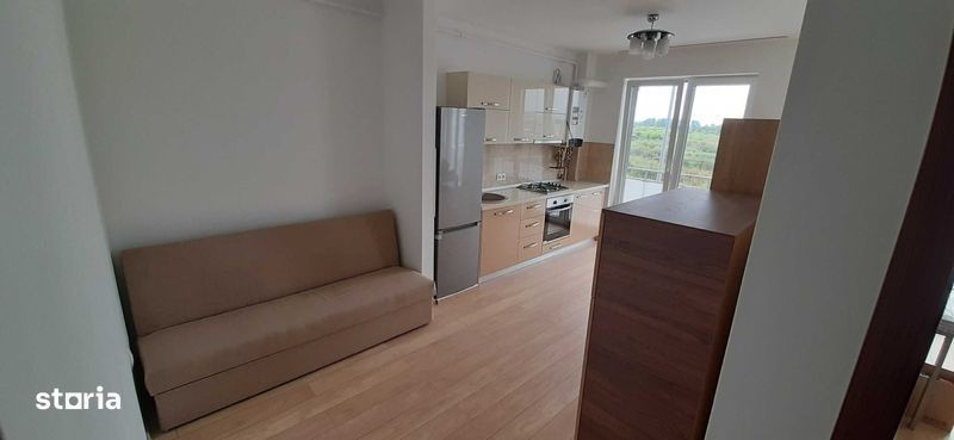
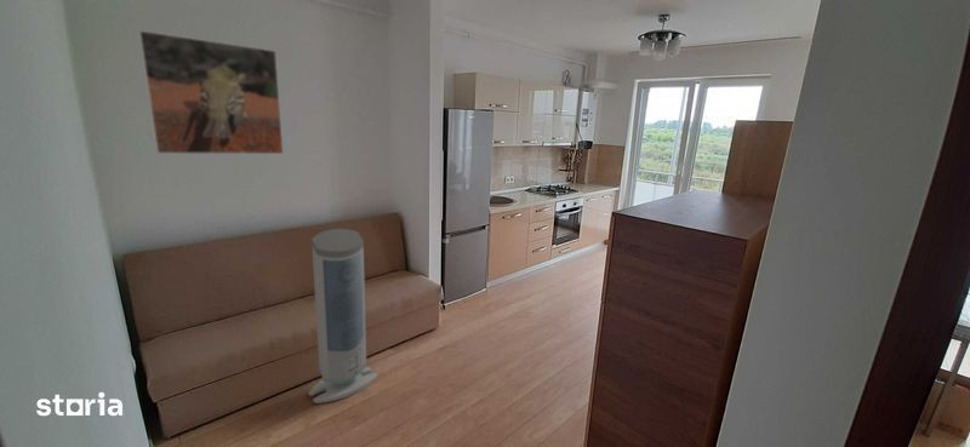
+ air purifier [307,228,378,405]
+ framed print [138,29,285,155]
